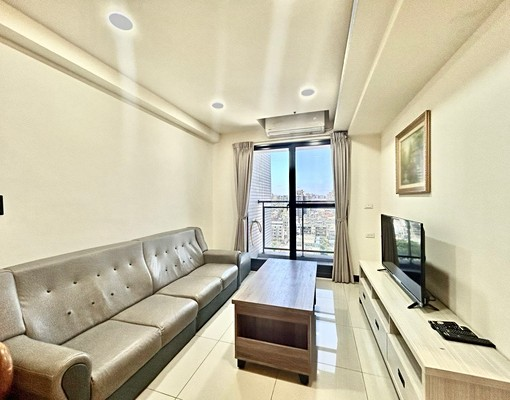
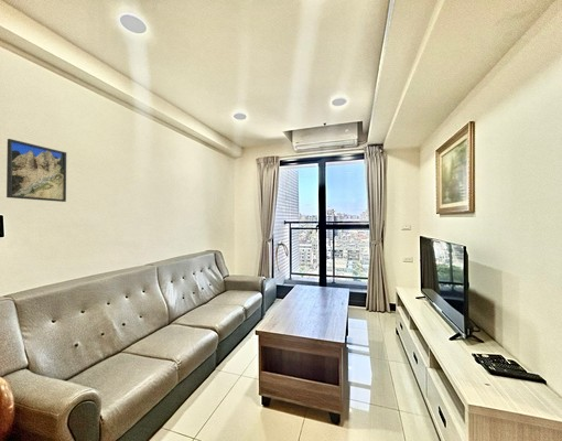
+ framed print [6,138,67,203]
